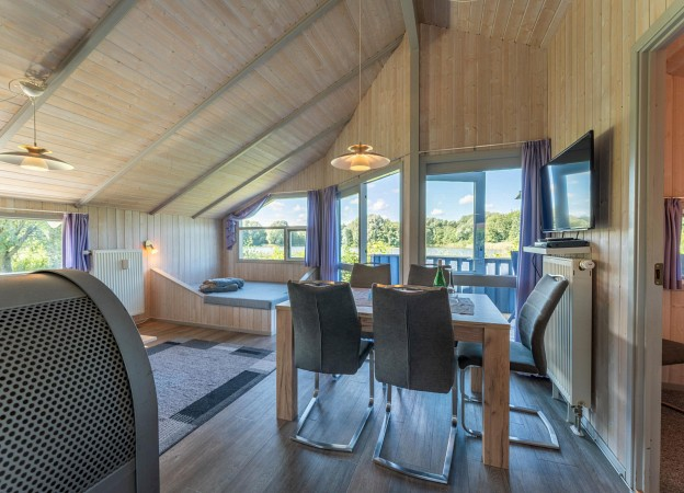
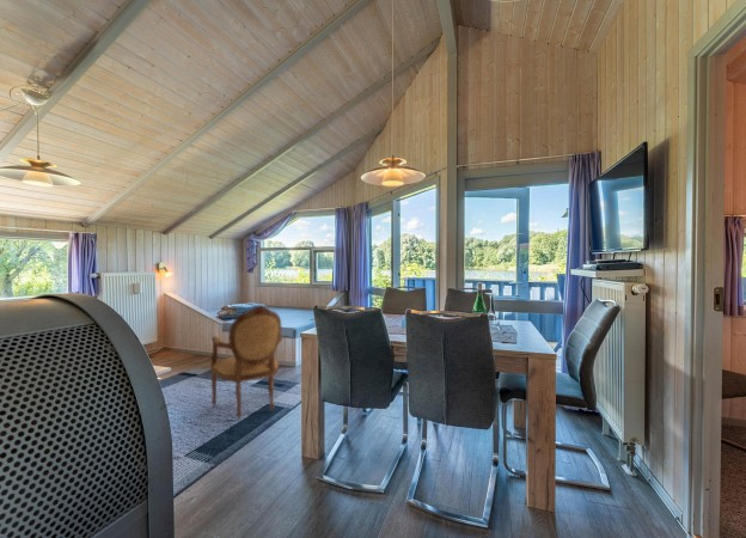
+ armchair [209,305,283,421]
